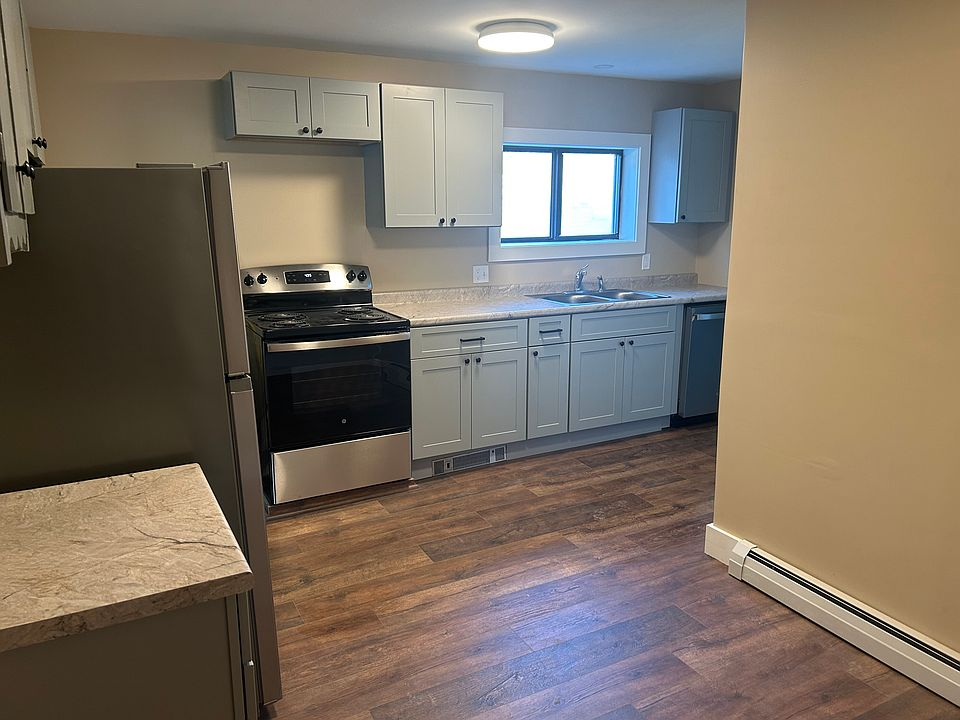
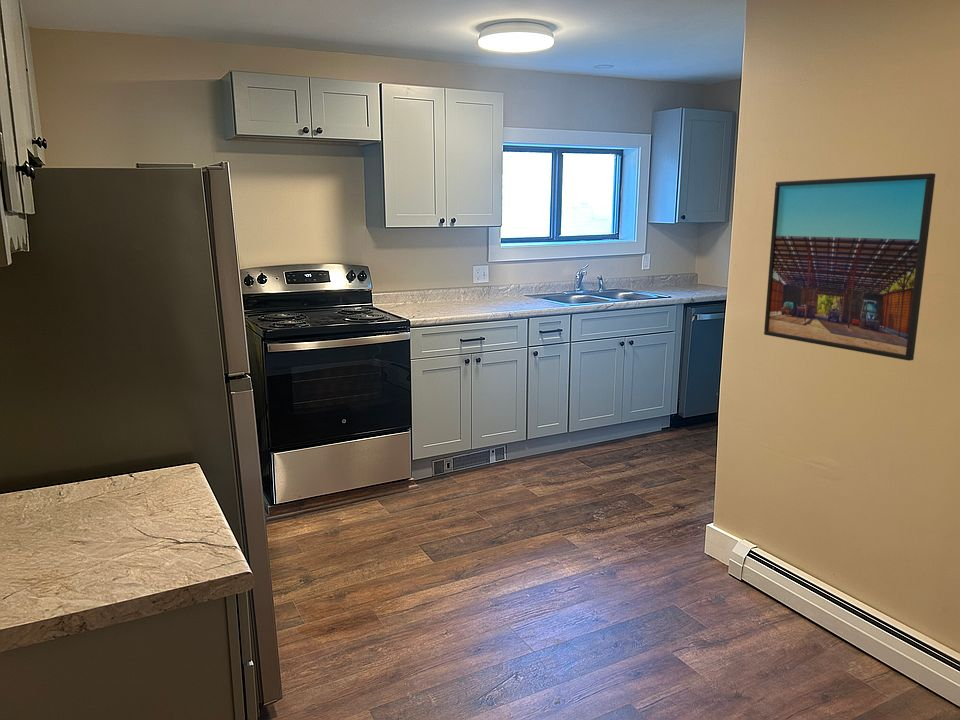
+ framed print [763,172,936,362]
